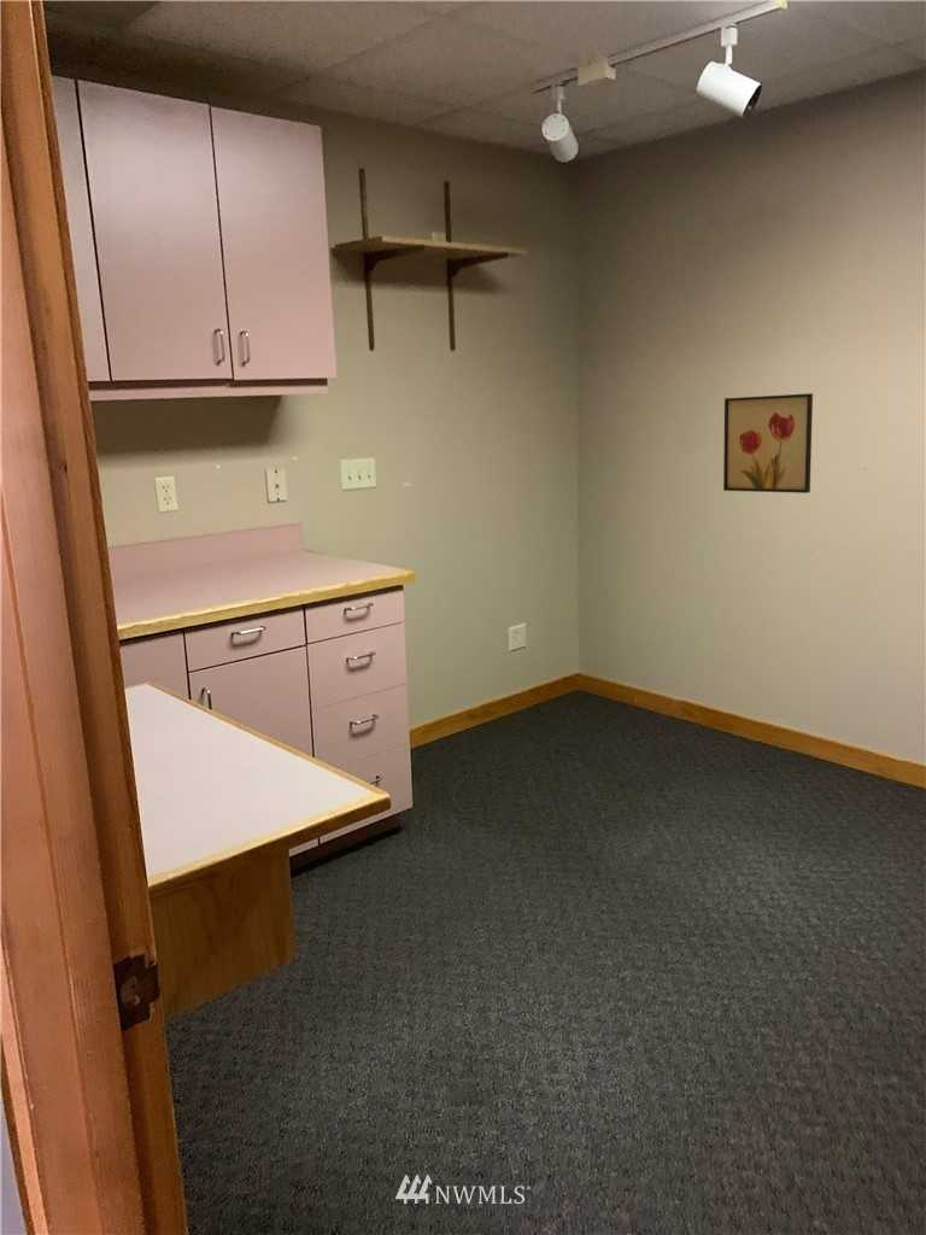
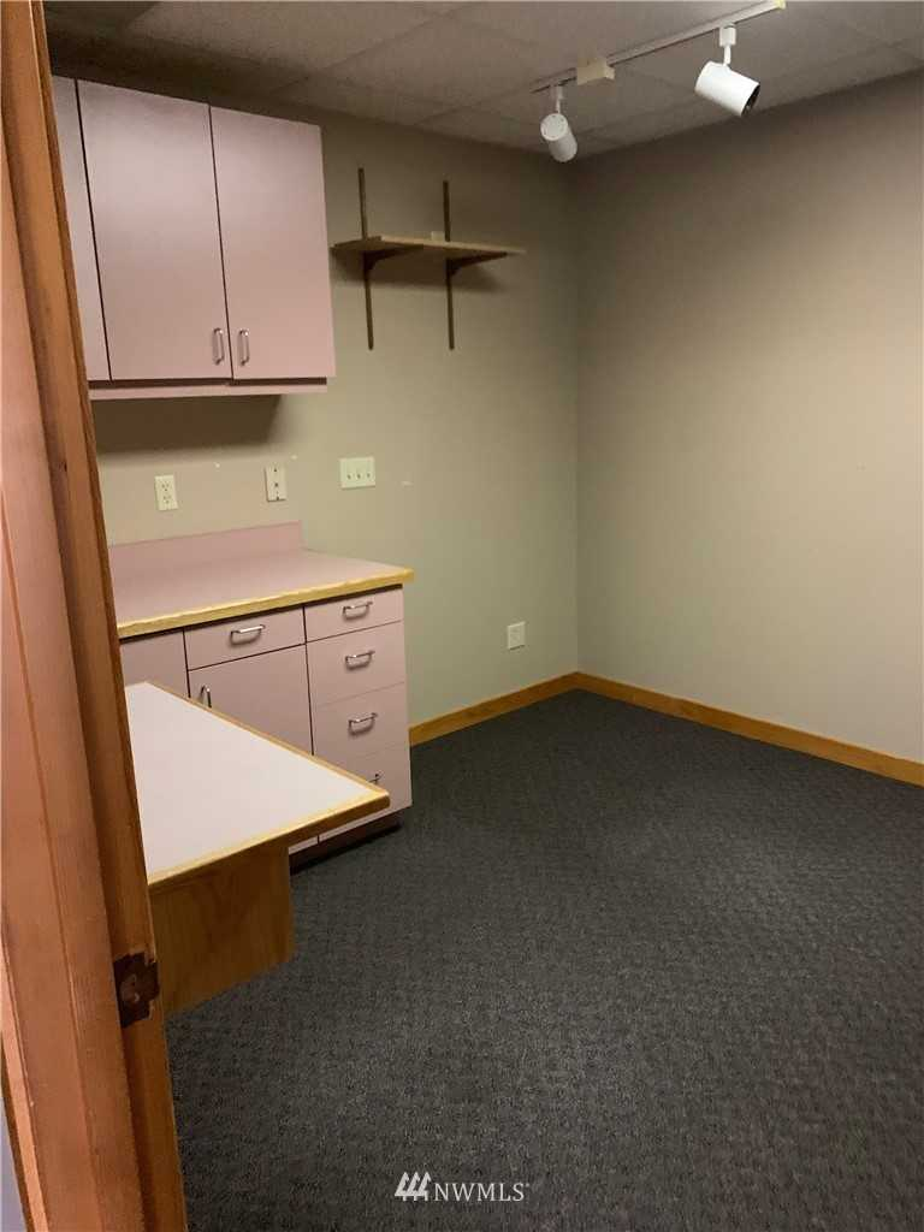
- wall art [722,392,814,494]
